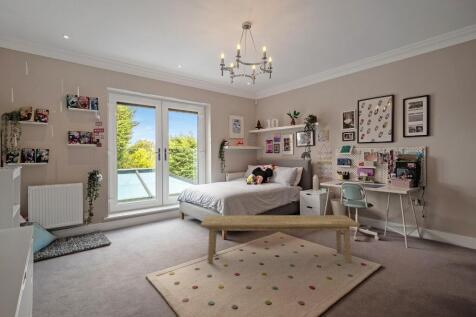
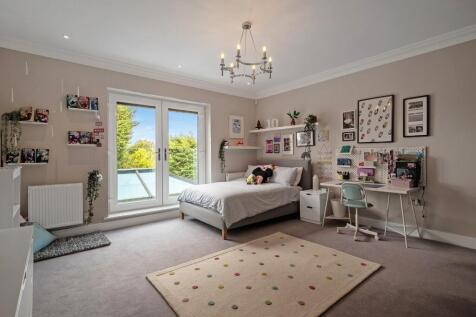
- bench [200,214,361,264]
